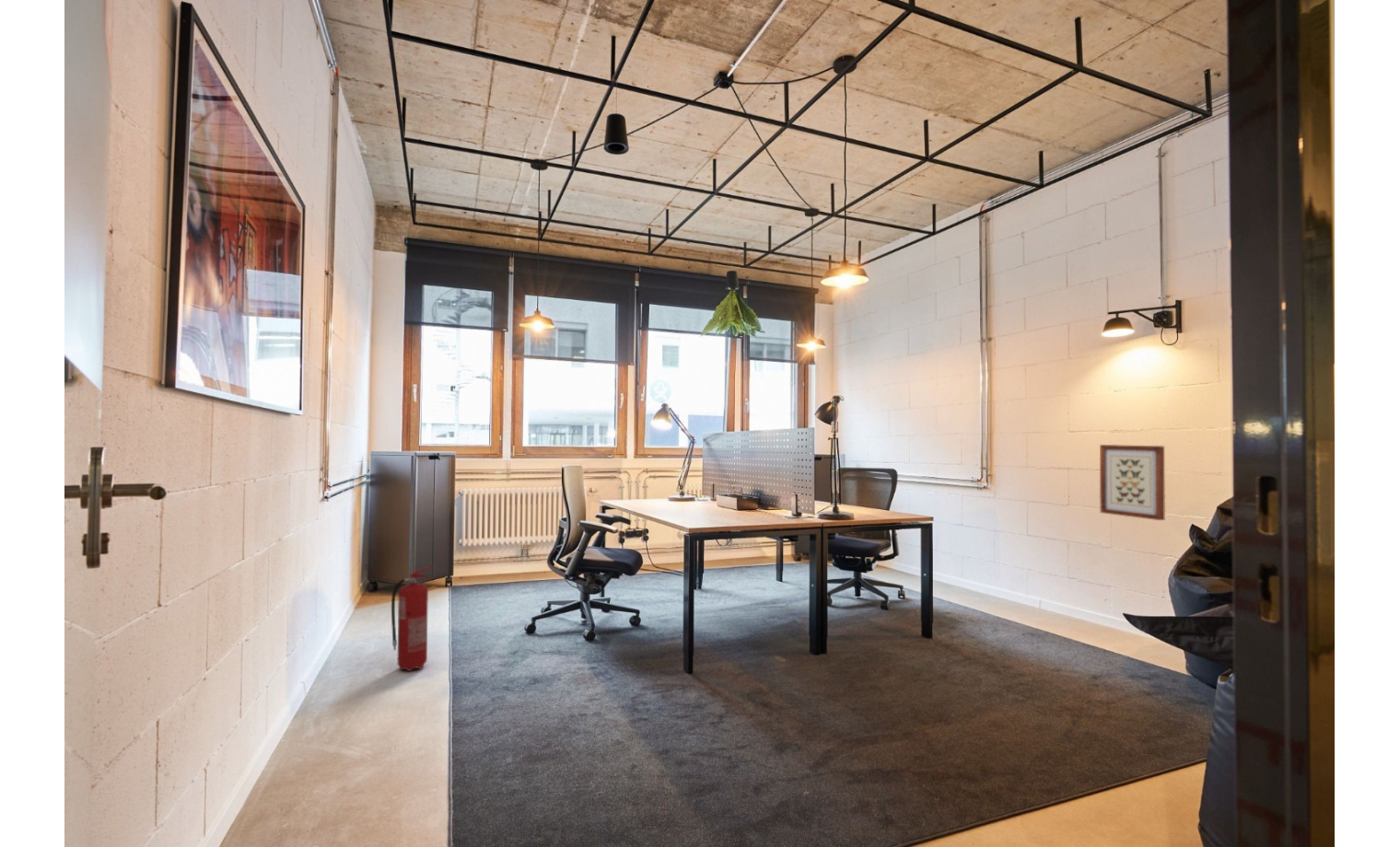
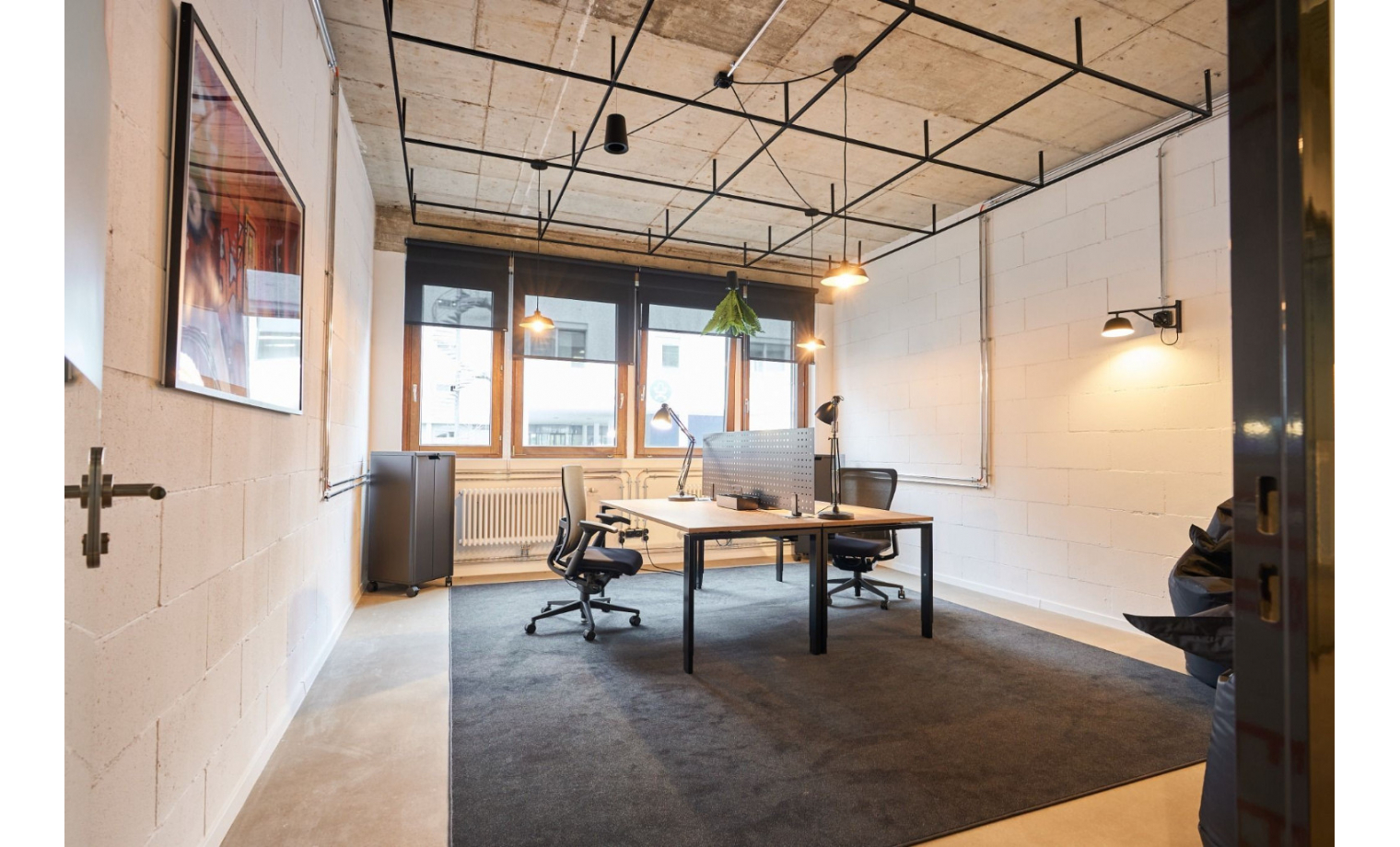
- wall art [1099,444,1166,521]
- fire extinguisher [391,564,434,672]
